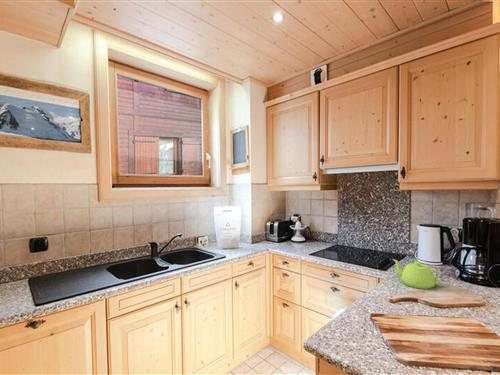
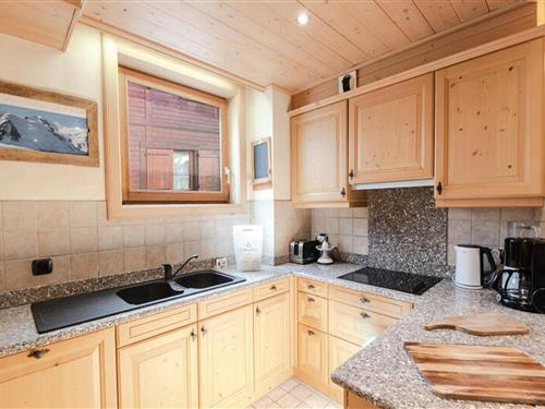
- teapot [392,258,442,290]
